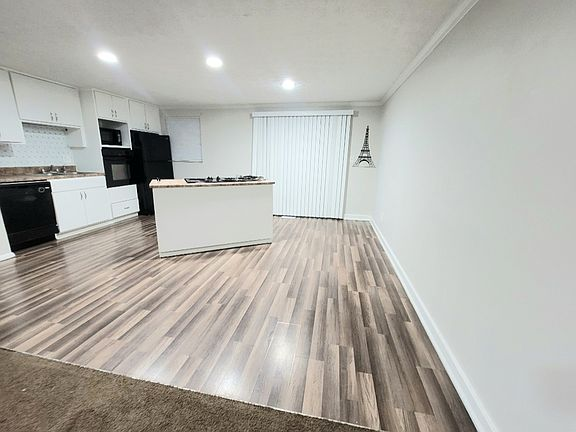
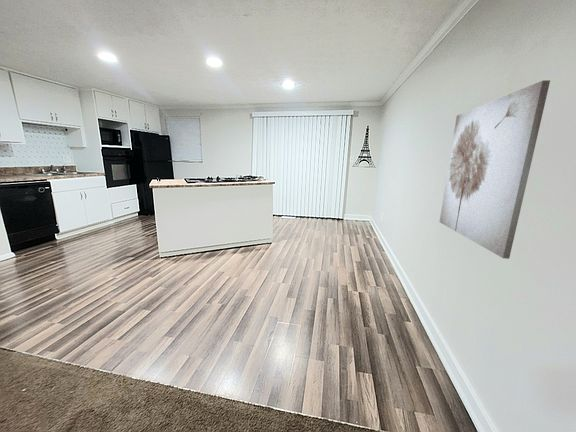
+ wall art [438,79,551,260]
